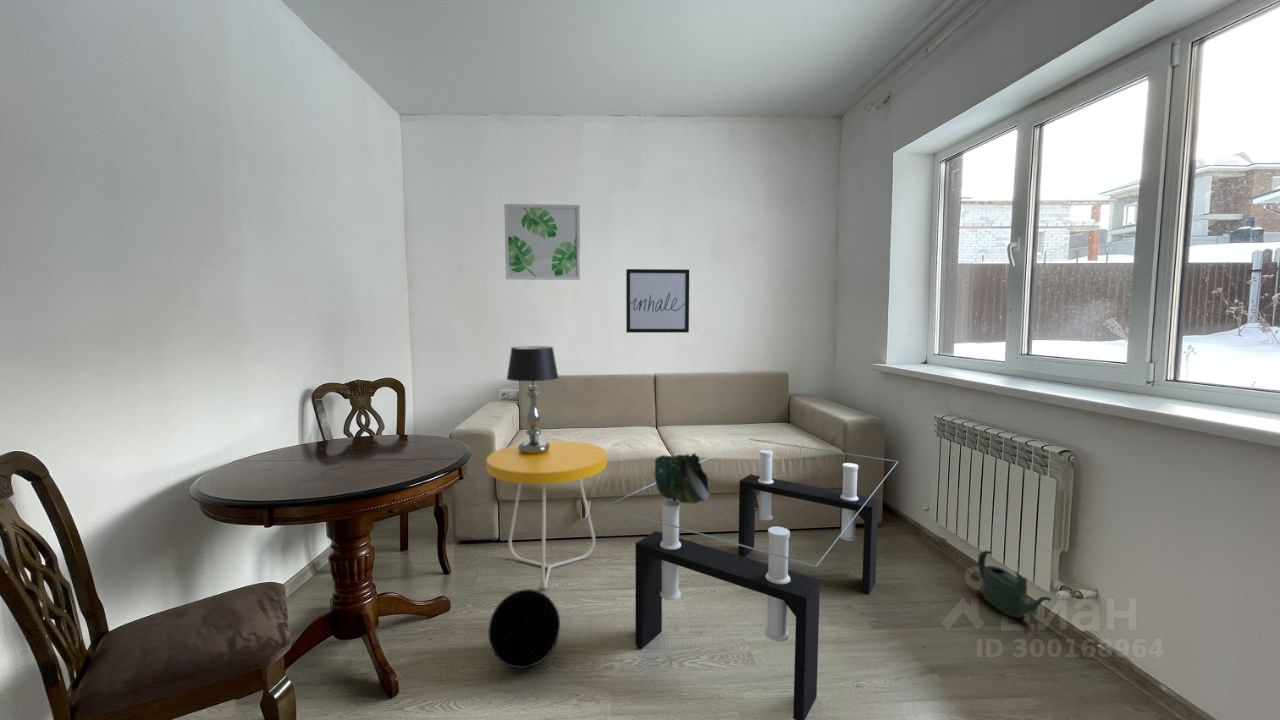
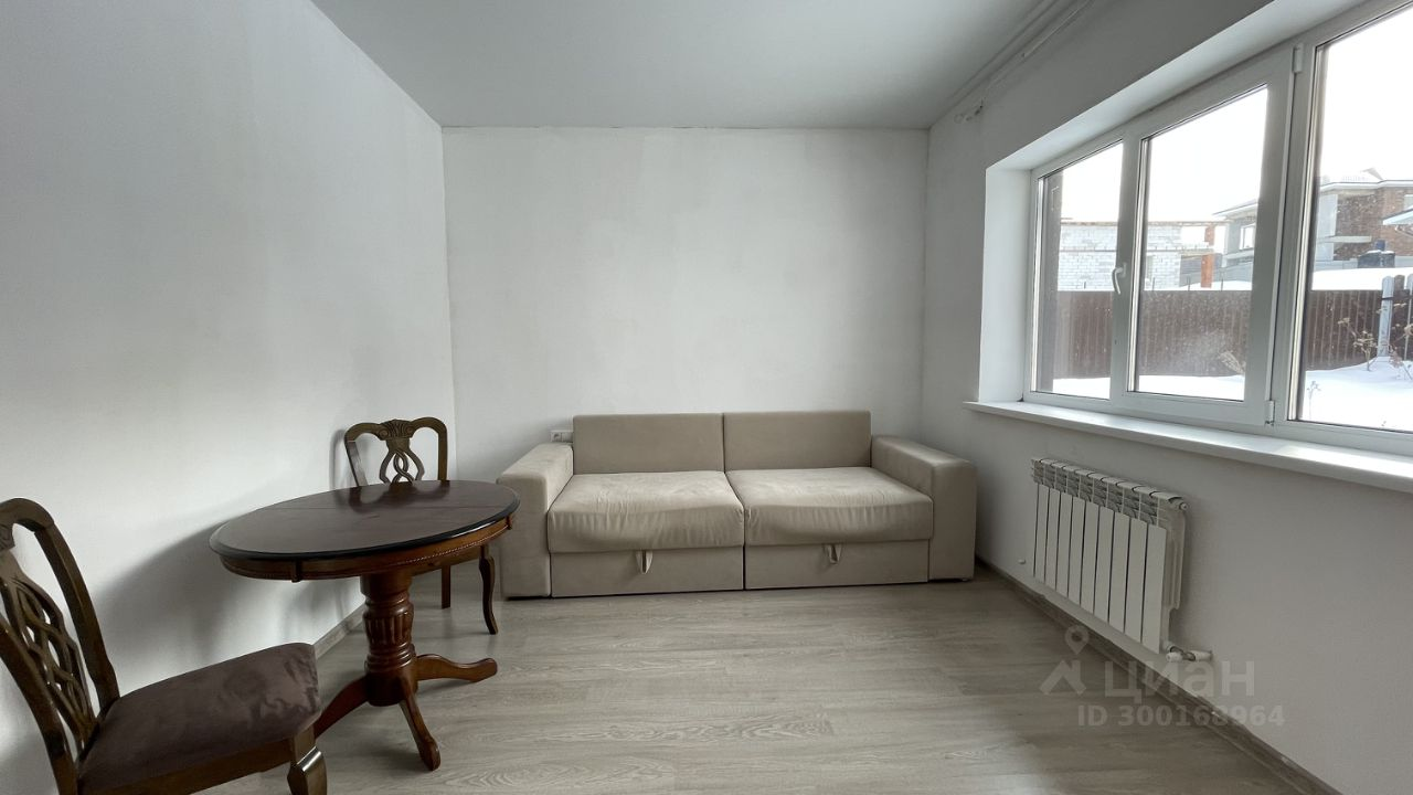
- coffee table [603,438,899,720]
- wall art [503,203,581,281]
- side table [486,440,608,590]
- decorative bowl [654,452,711,505]
- ball [487,588,561,669]
- table lamp [506,345,560,454]
- wall art [625,268,690,334]
- watering can [977,550,1052,619]
